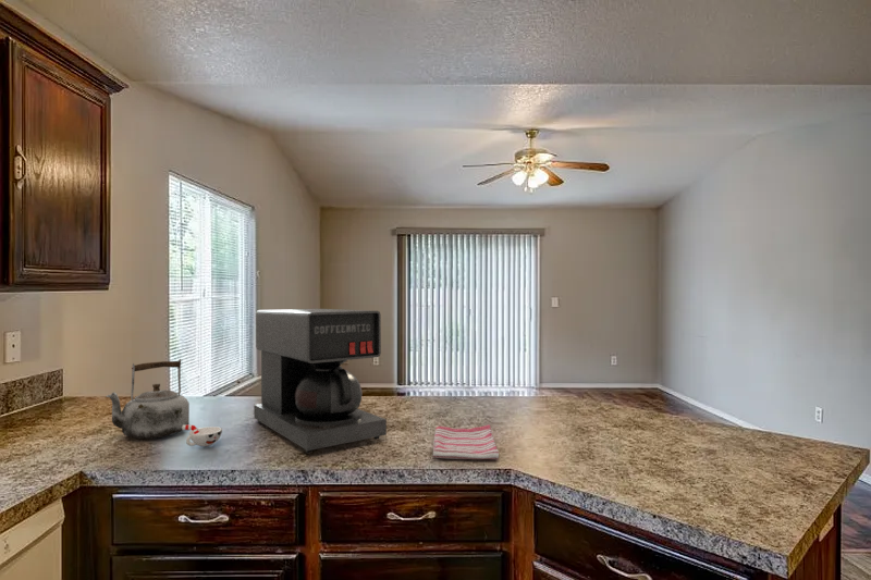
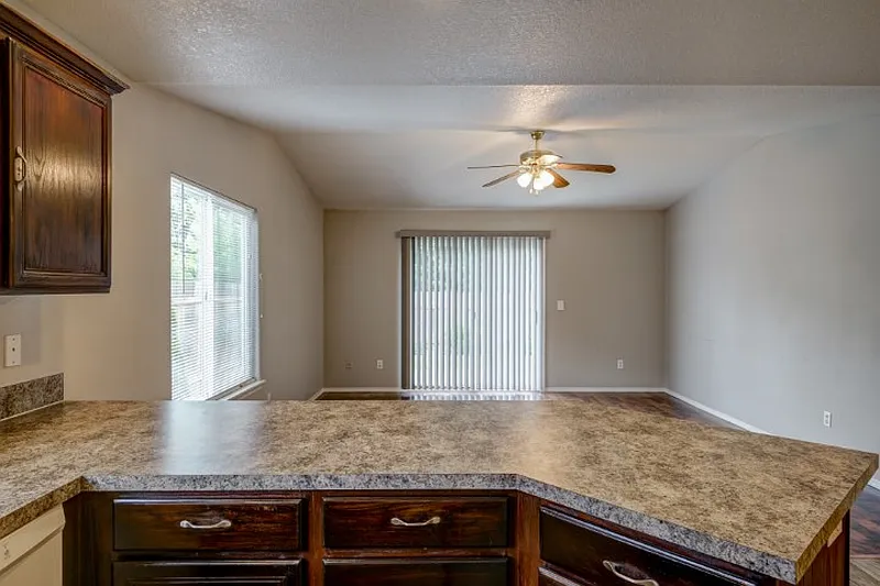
- kettle [106,358,191,440]
- cup [182,424,223,447]
- dish towel [432,423,500,460]
- coffee maker [253,308,388,455]
